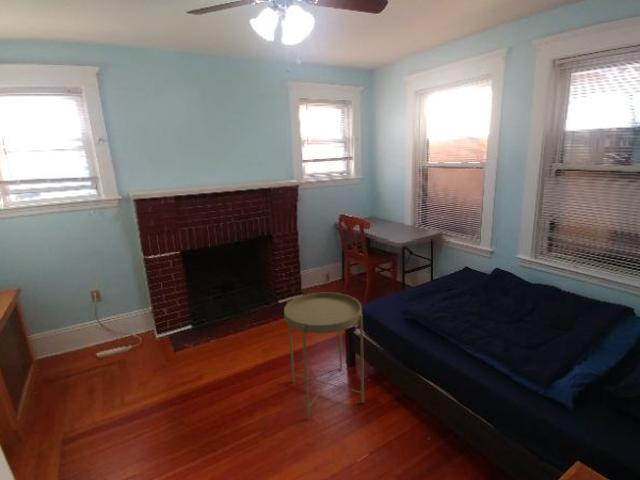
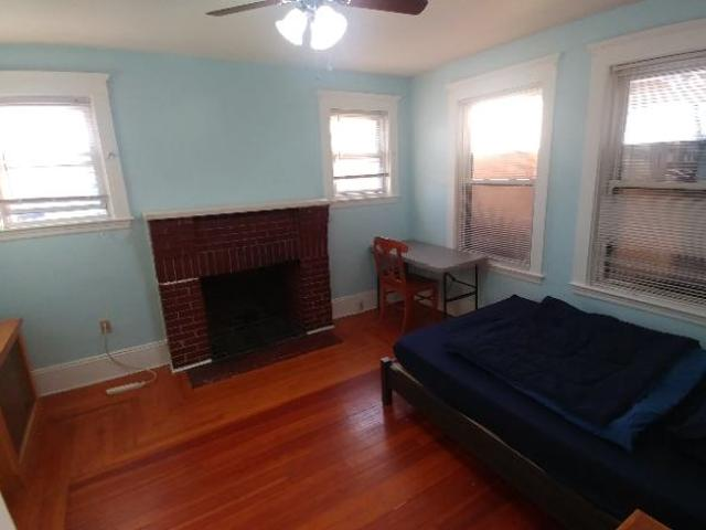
- side table [283,292,365,419]
